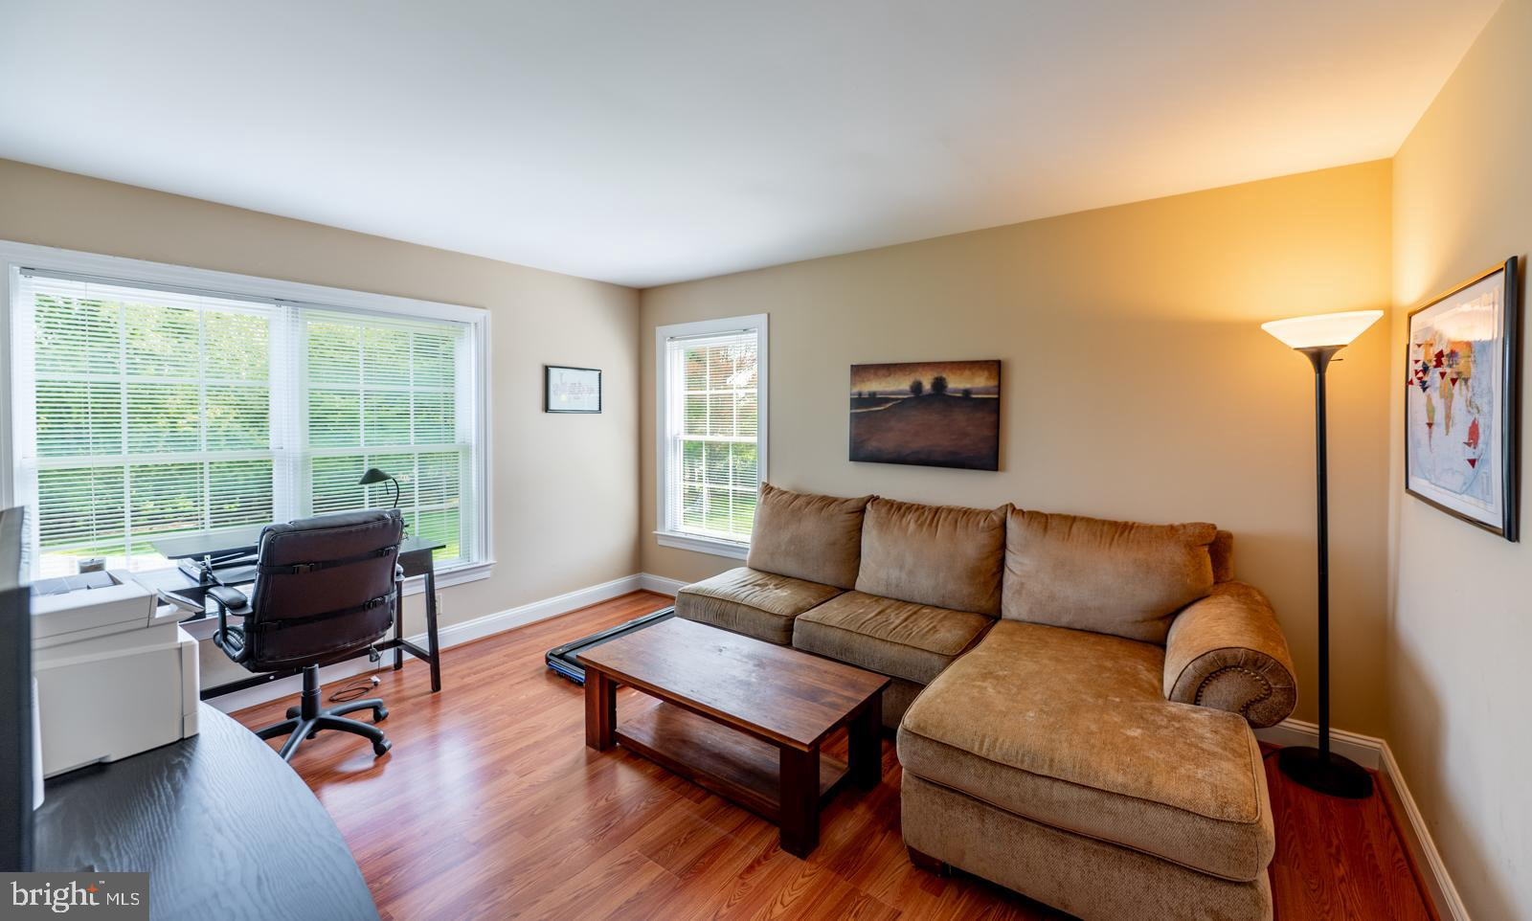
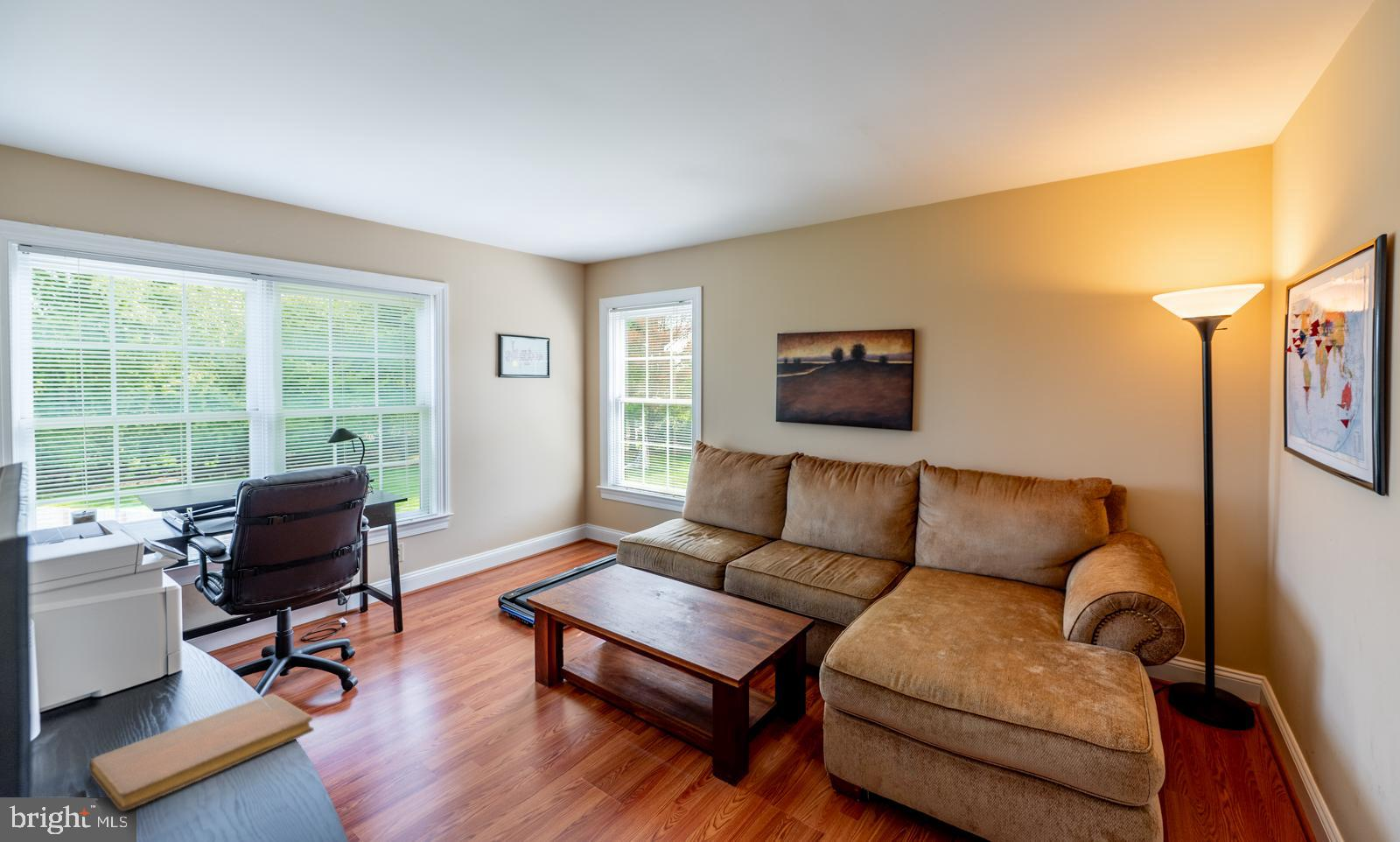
+ notebook [88,693,315,812]
